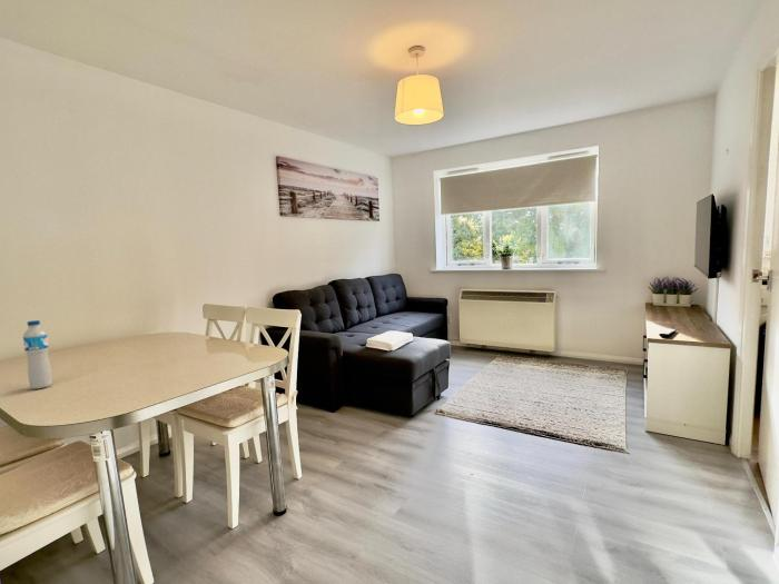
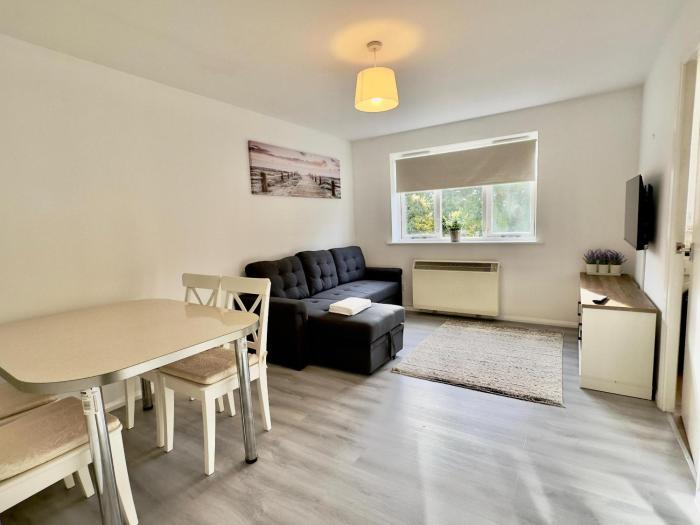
- water bottle [22,319,53,390]
